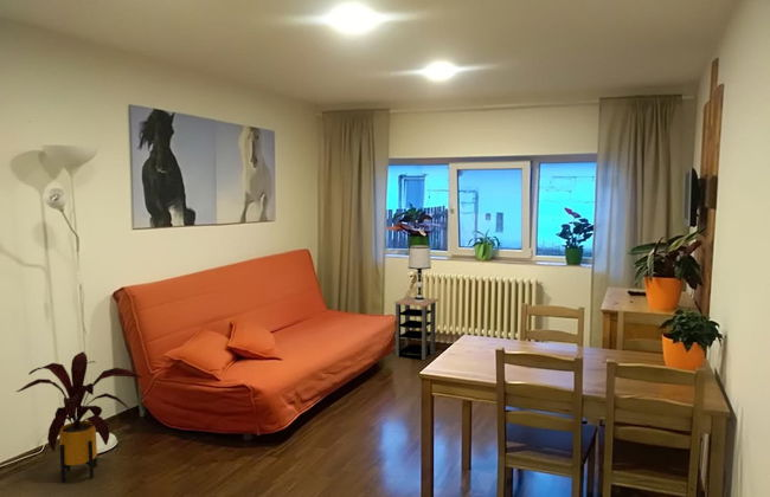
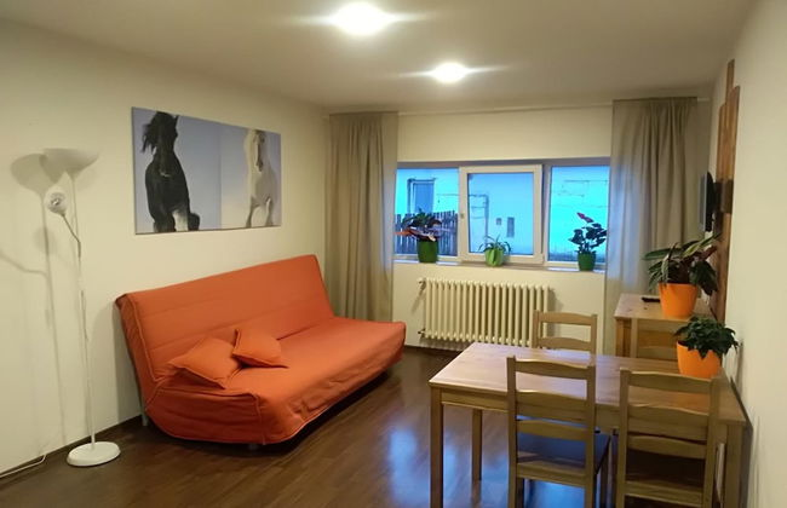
- table lamp [408,245,432,303]
- house plant [15,350,143,483]
- side table [393,296,439,361]
